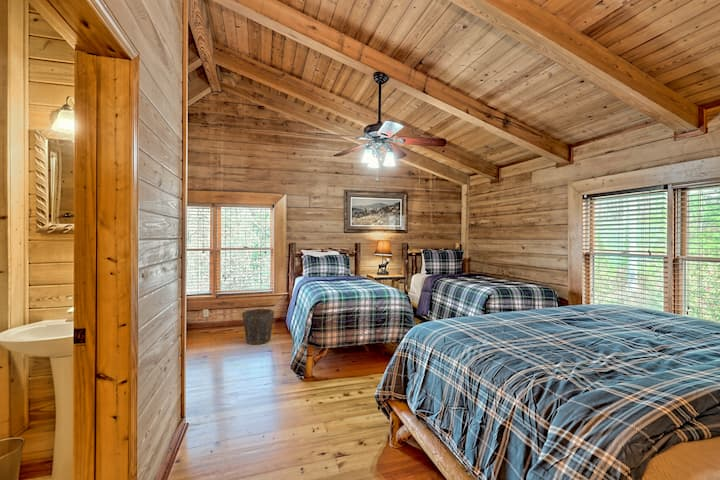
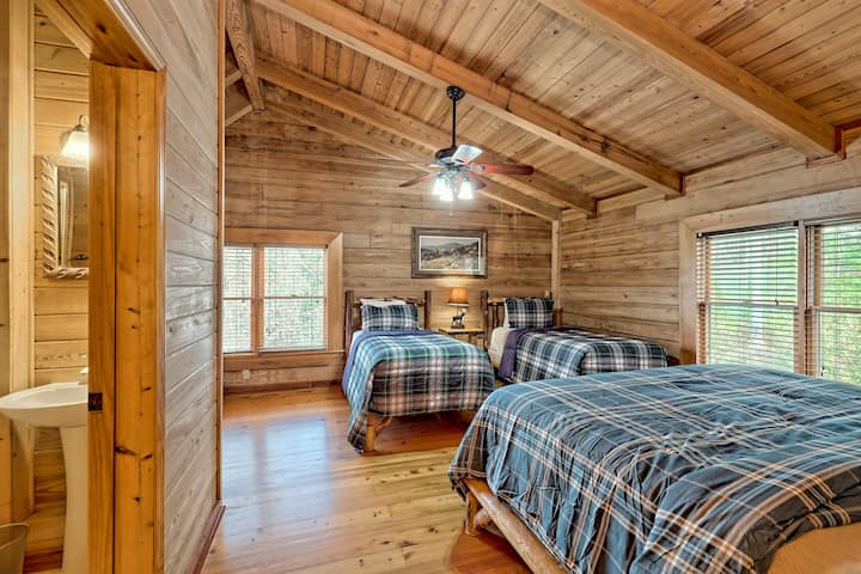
- waste bin [241,308,275,346]
